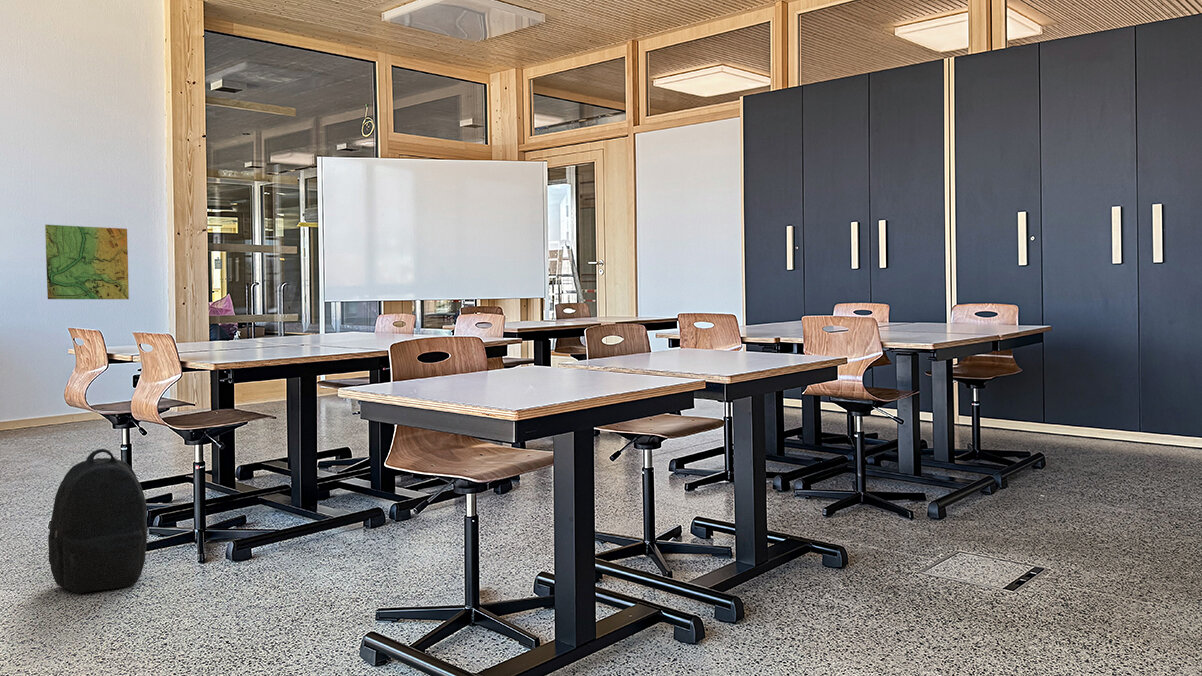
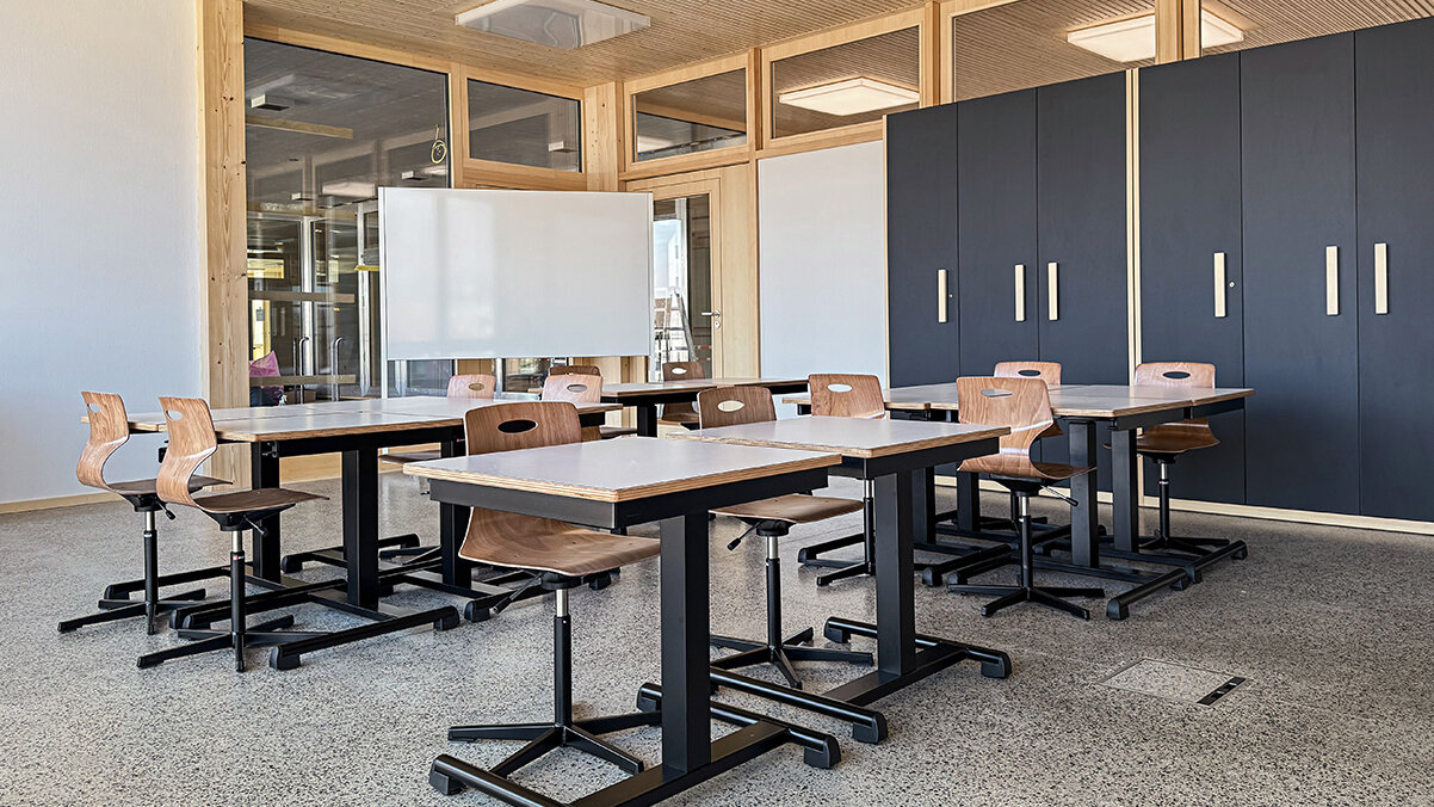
- map [44,224,130,300]
- backpack [47,448,149,594]
